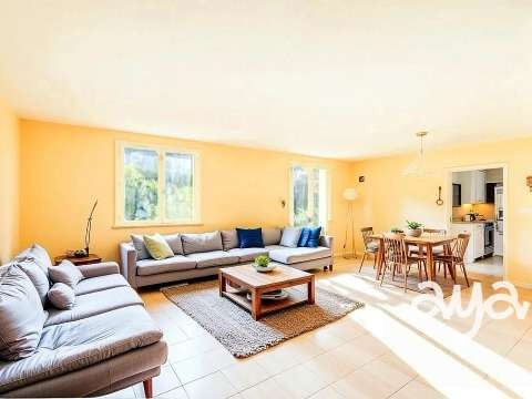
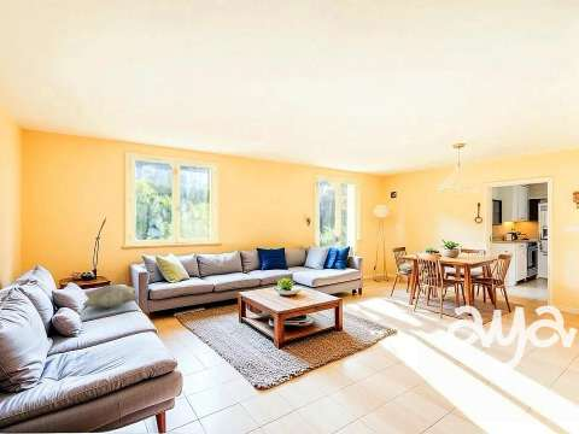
+ decorative pillow [82,283,140,309]
